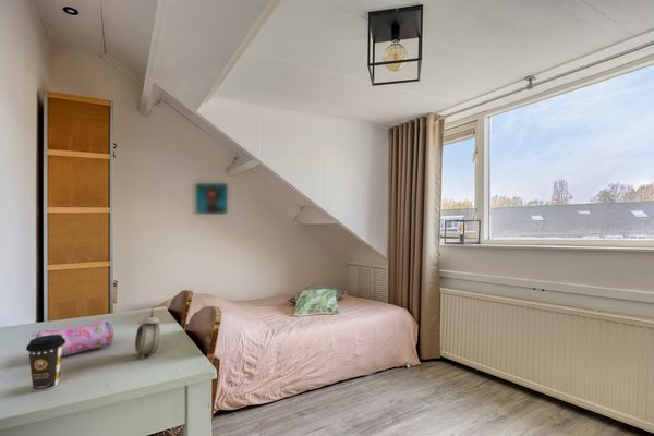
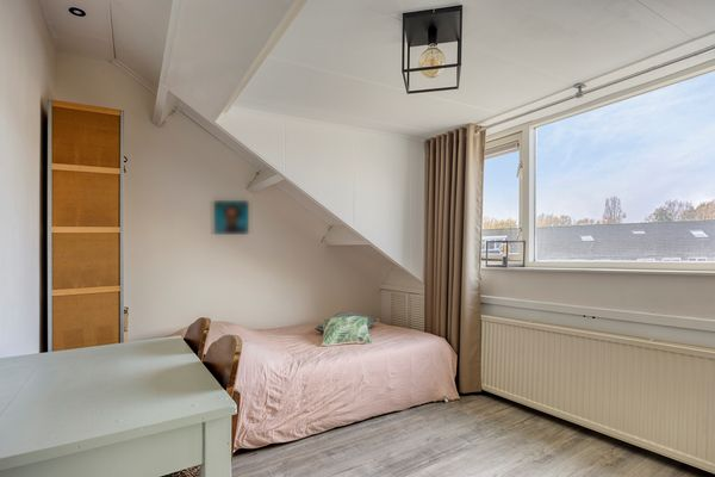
- alarm clock [134,307,160,361]
- coffee cup [25,335,65,392]
- pencil case [31,318,114,358]
